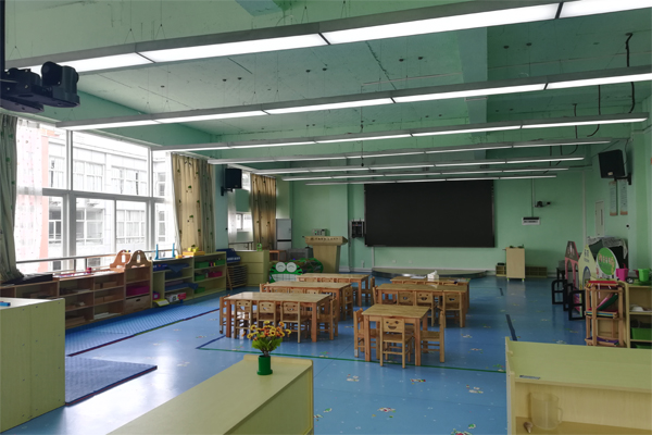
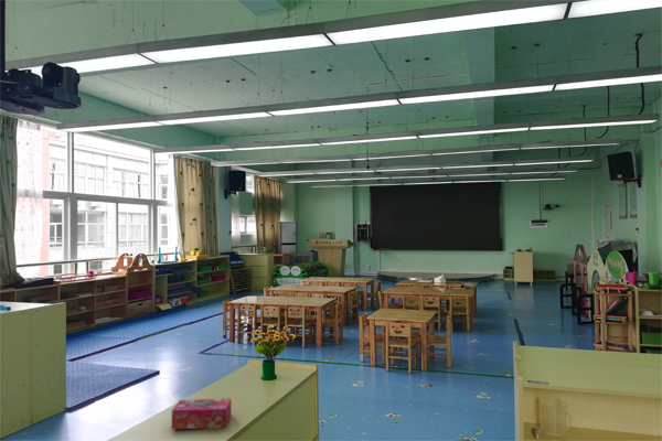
+ tissue box [171,398,233,430]
